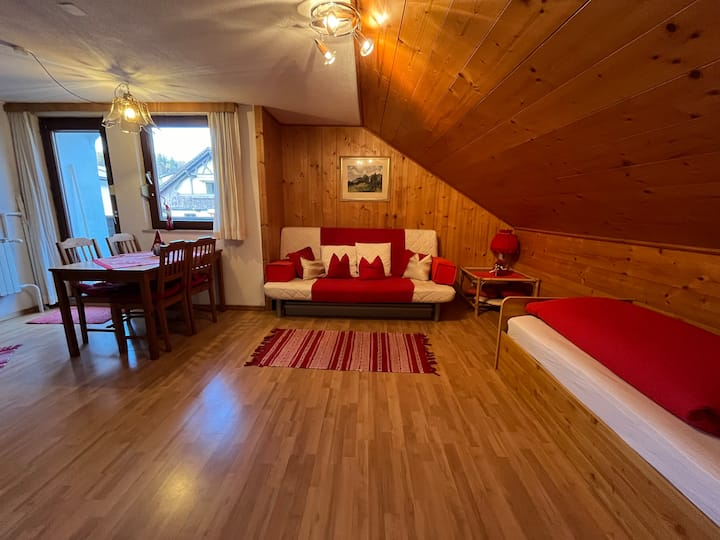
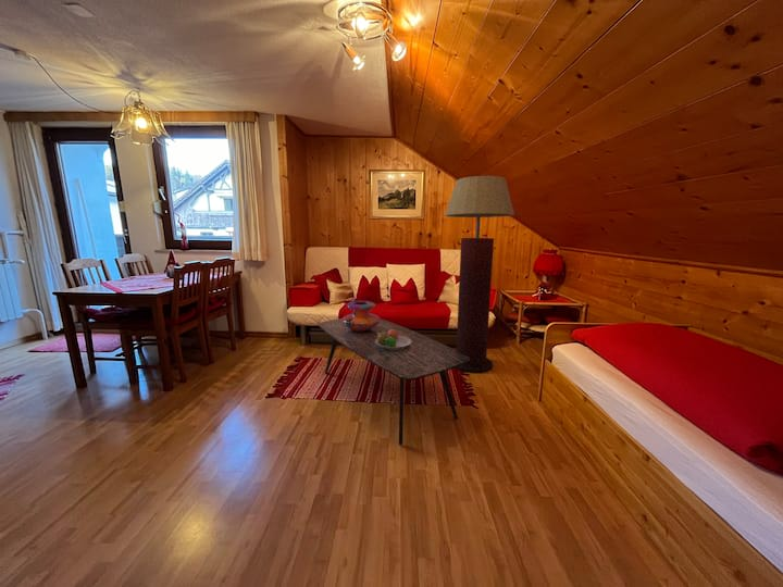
+ floor lamp [444,175,515,374]
+ fruit bowl [375,328,411,350]
+ decorative vase [341,300,381,332]
+ coffee table [318,317,470,446]
